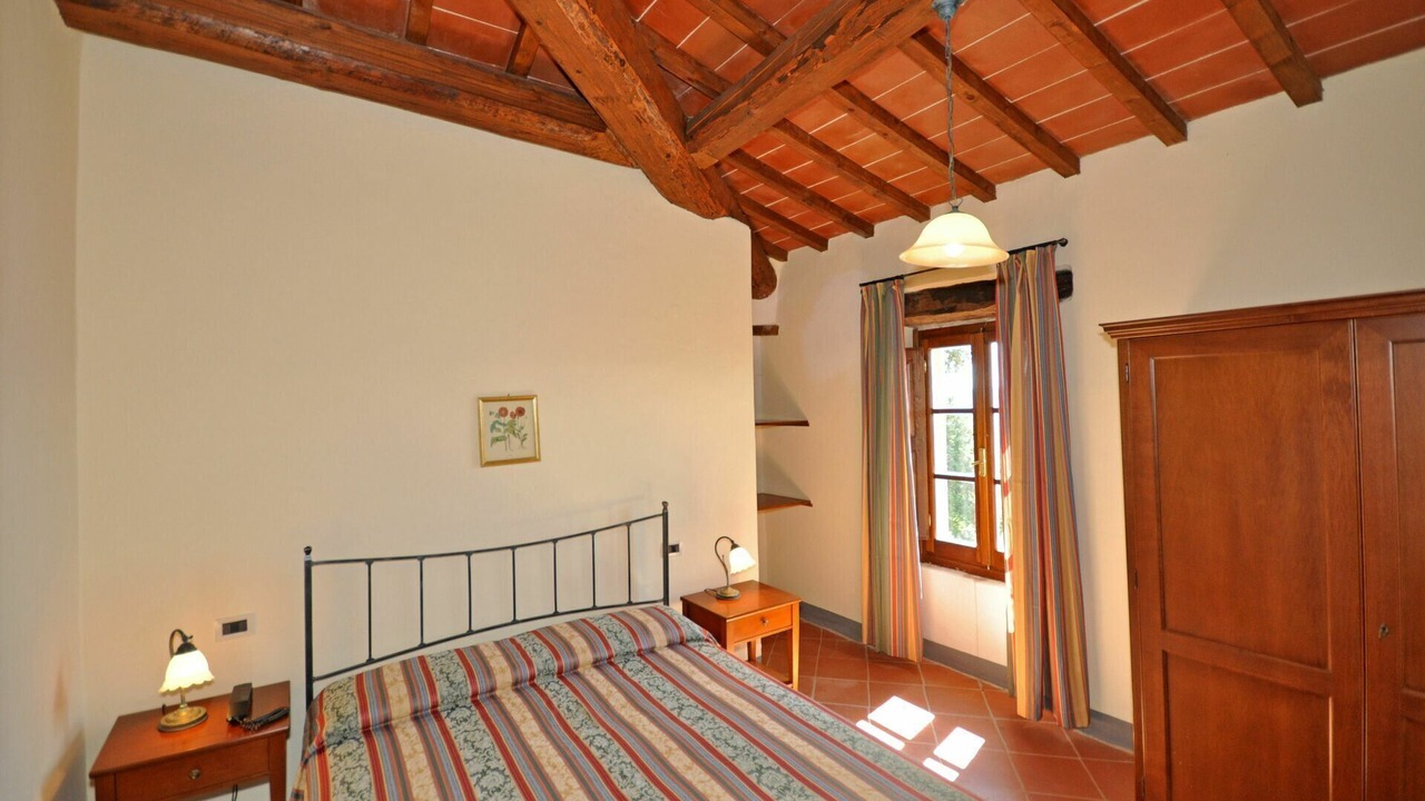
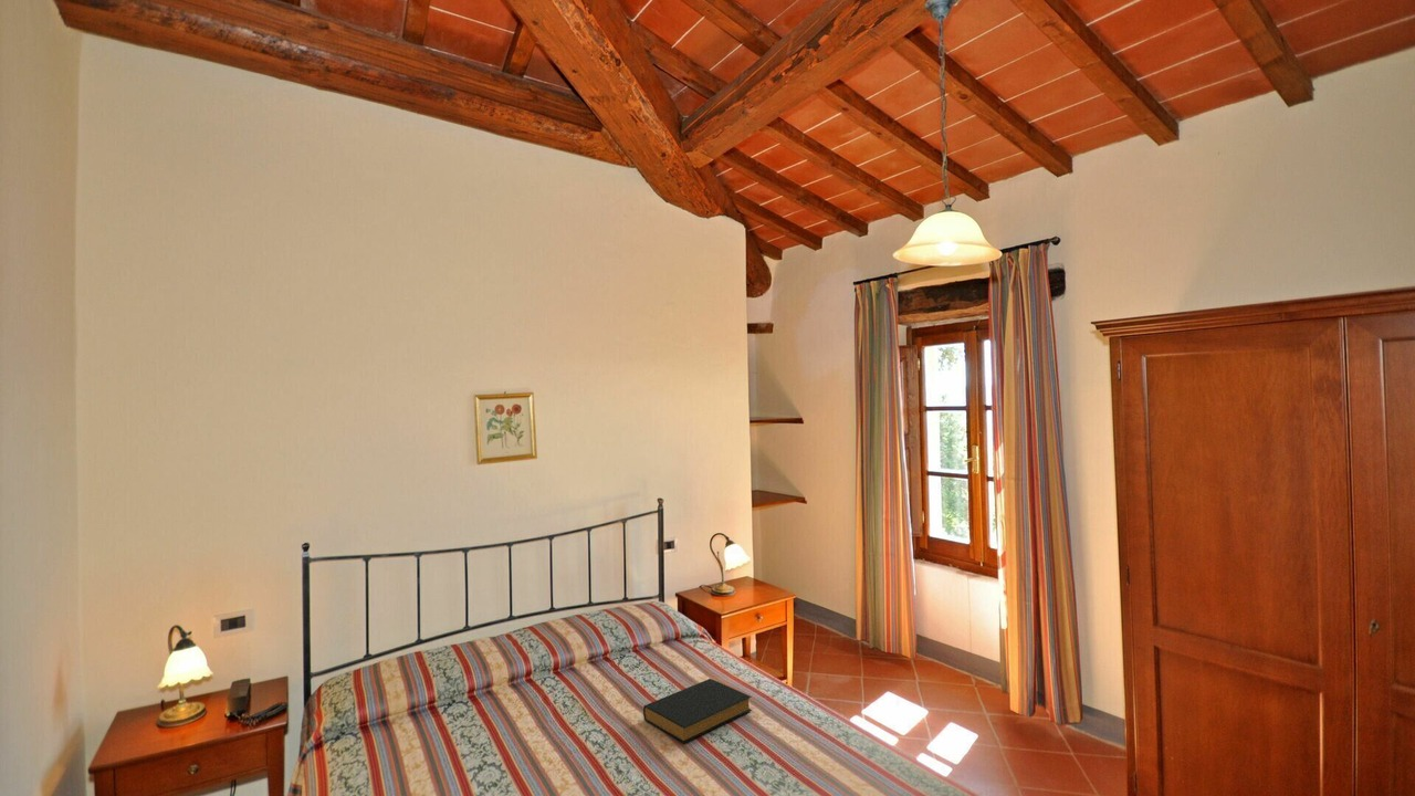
+ hardback book [642,678,753,744]
